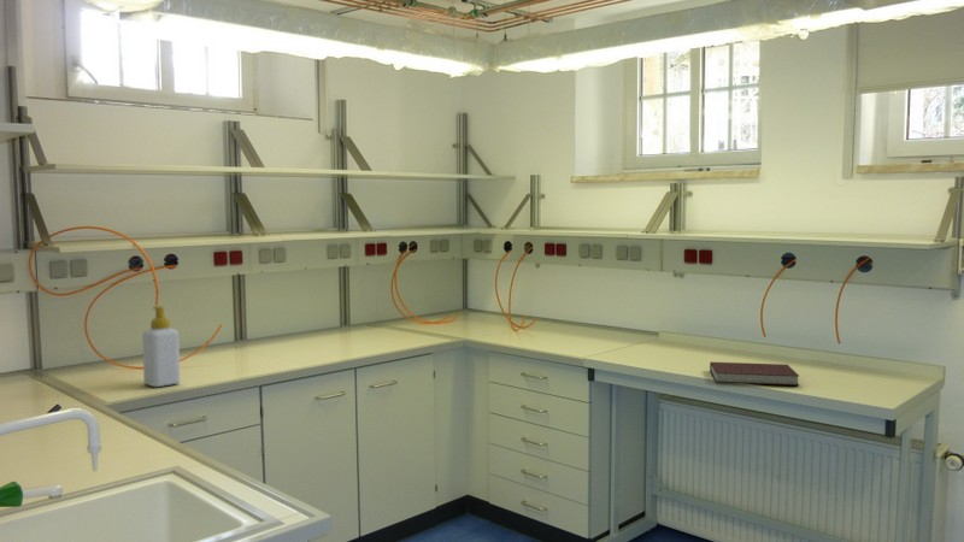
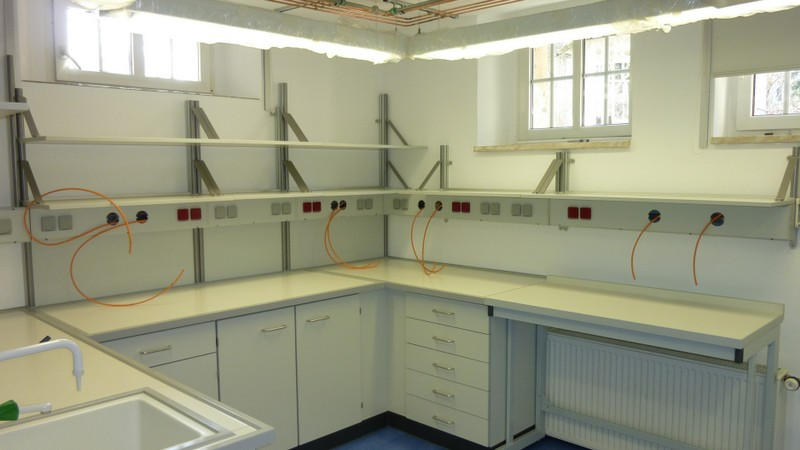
- soap bottle [141,305,181,388]
- notebook [709,361,800,387]
